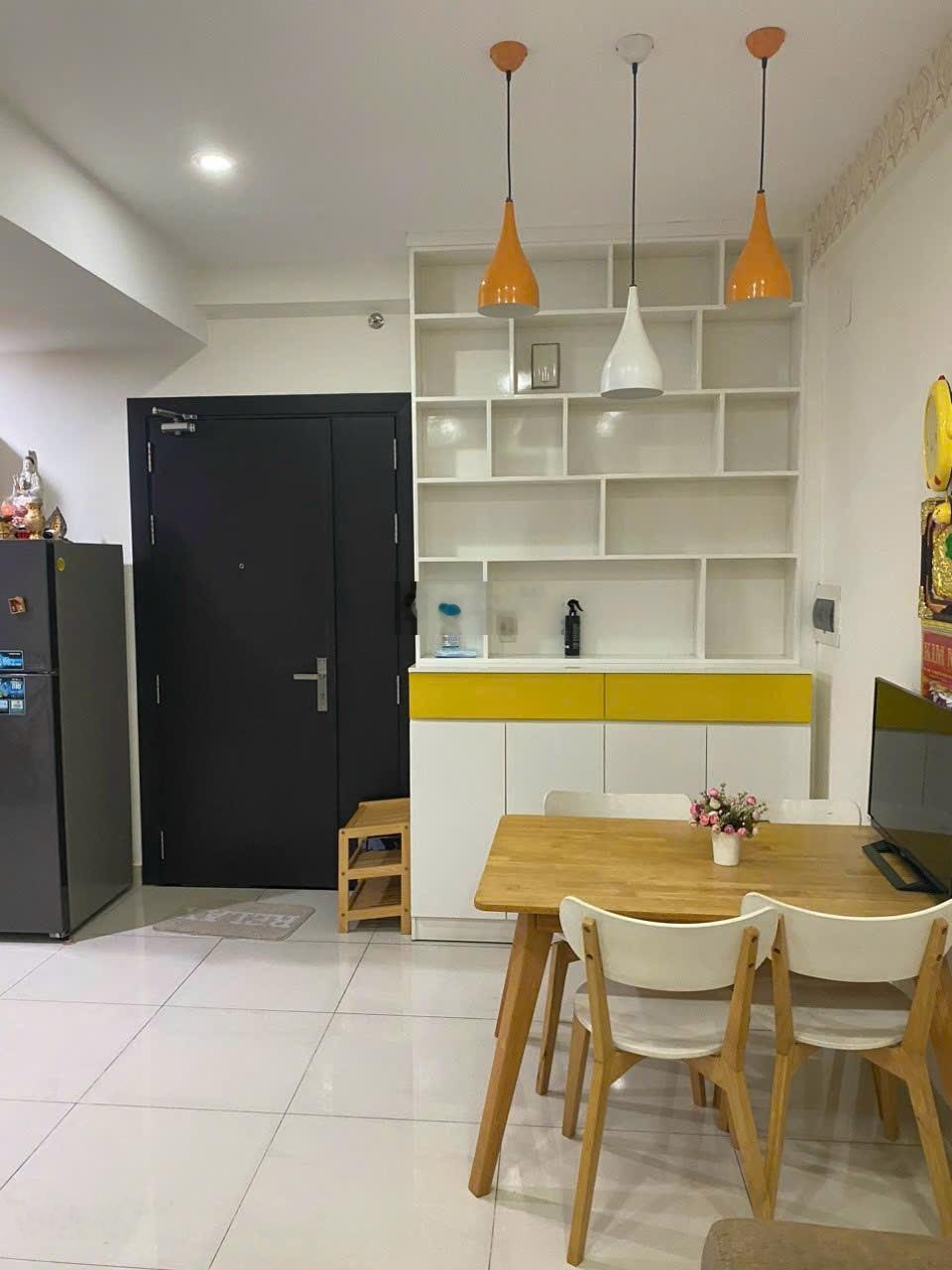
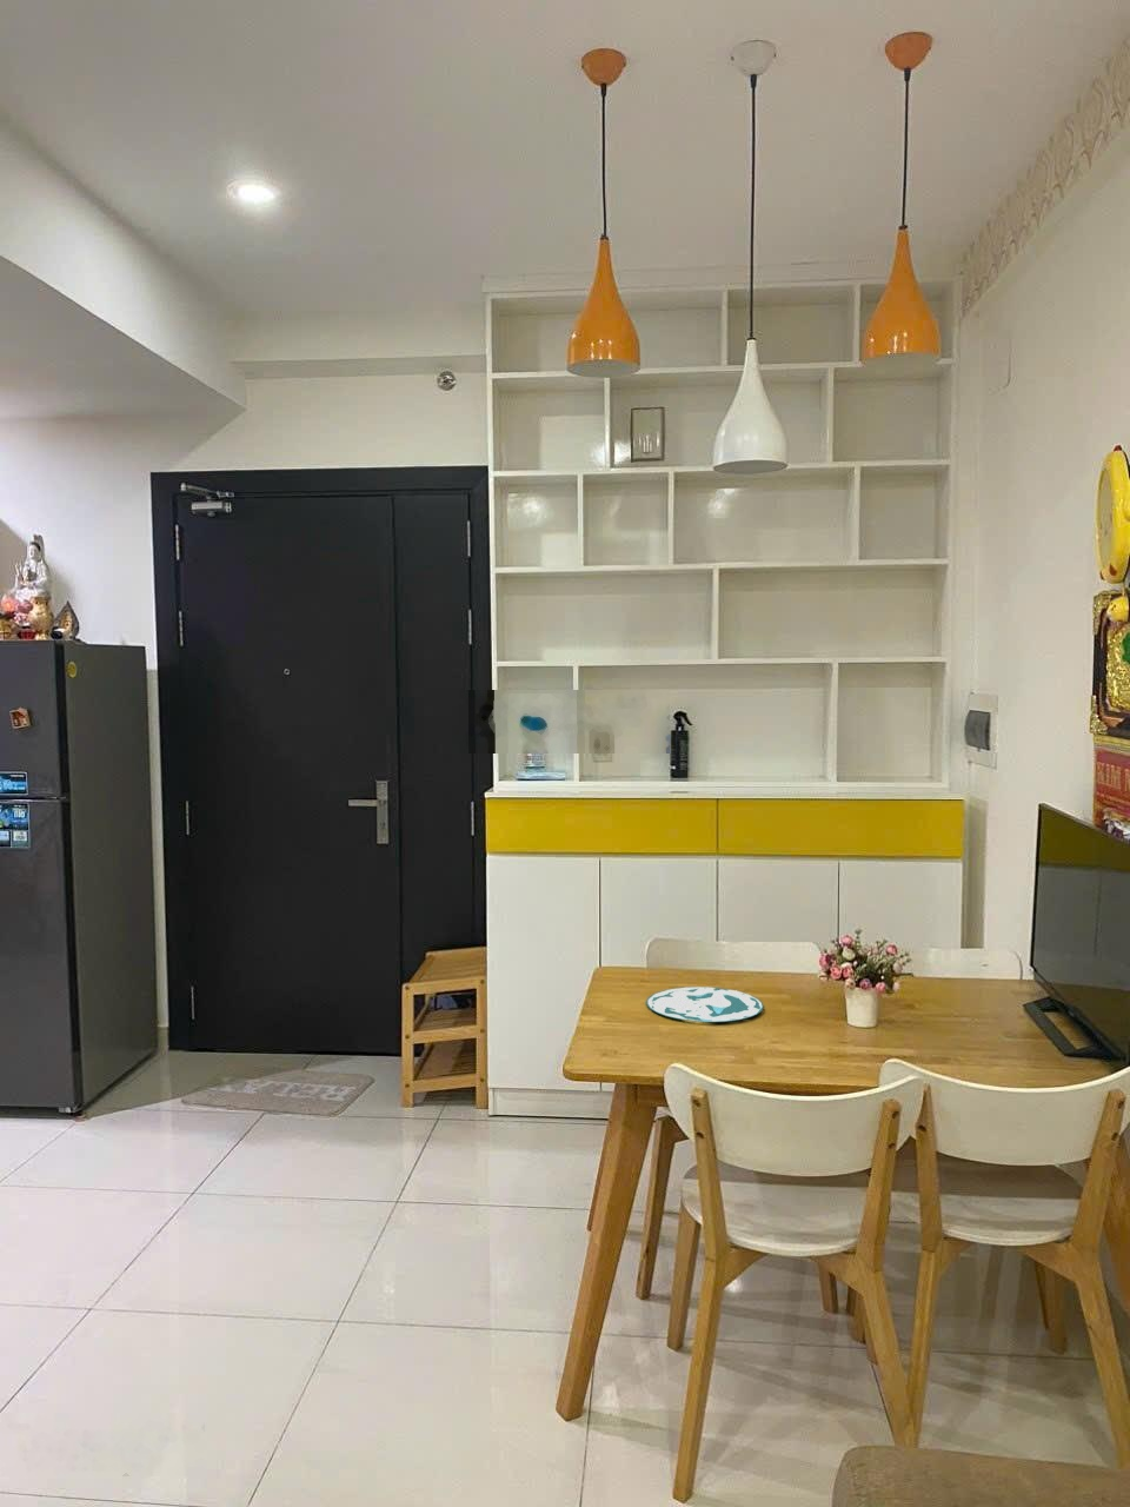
+ plate [645,985,766,1023]
